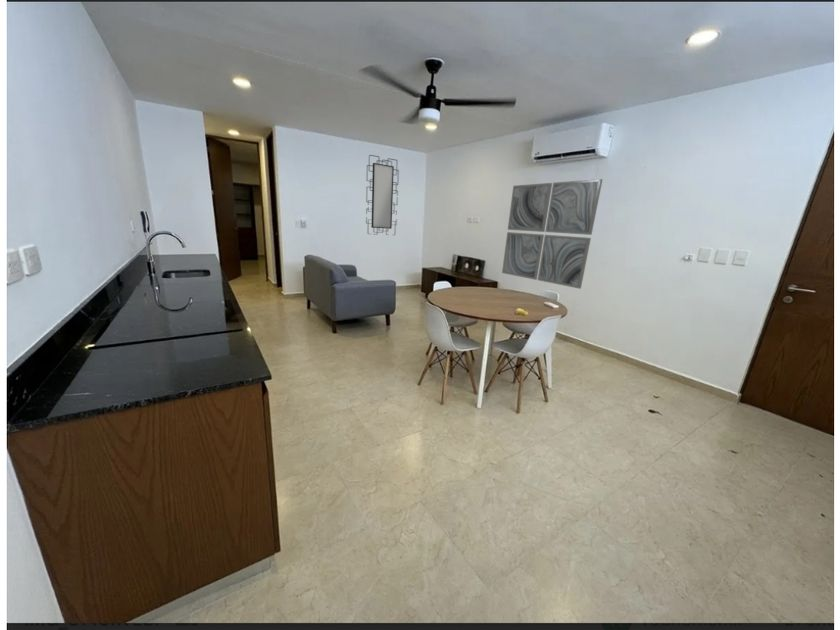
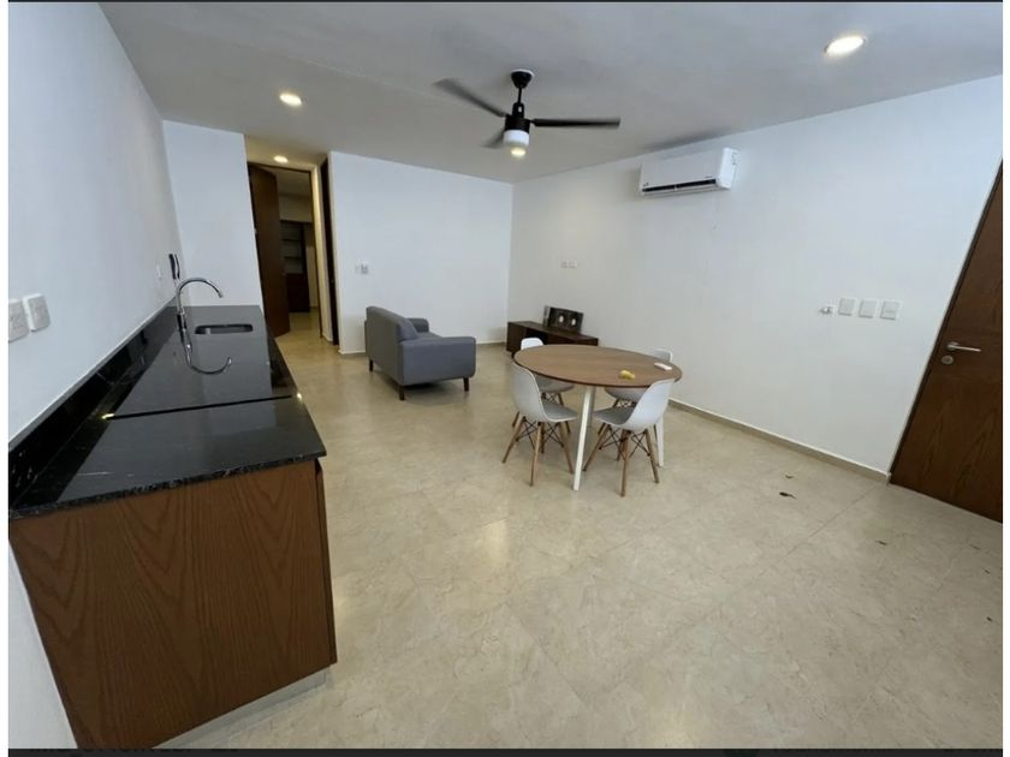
- wall art [501,178,604,290]
- mirror [365,154,400,236]
